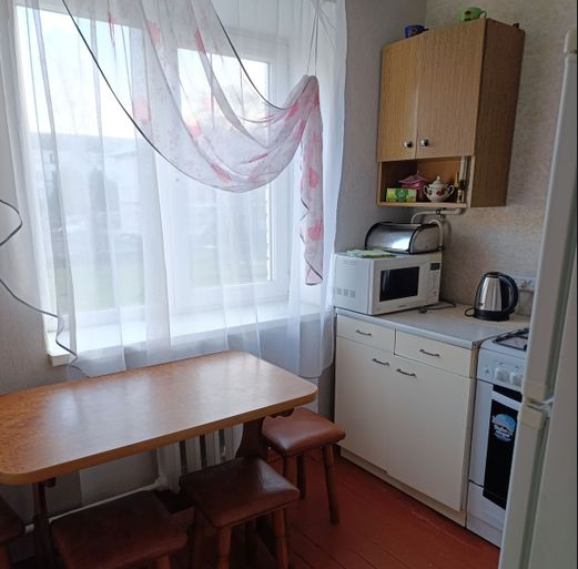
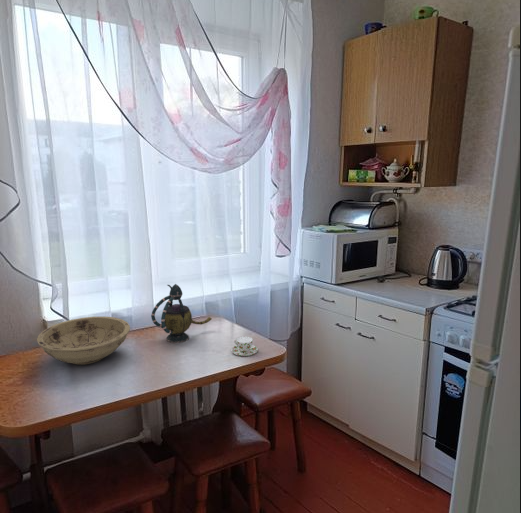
+ bowl [36,315,131,365]
+ teapot [150,283,212,344]
+ teacup [230,335,259,357]
